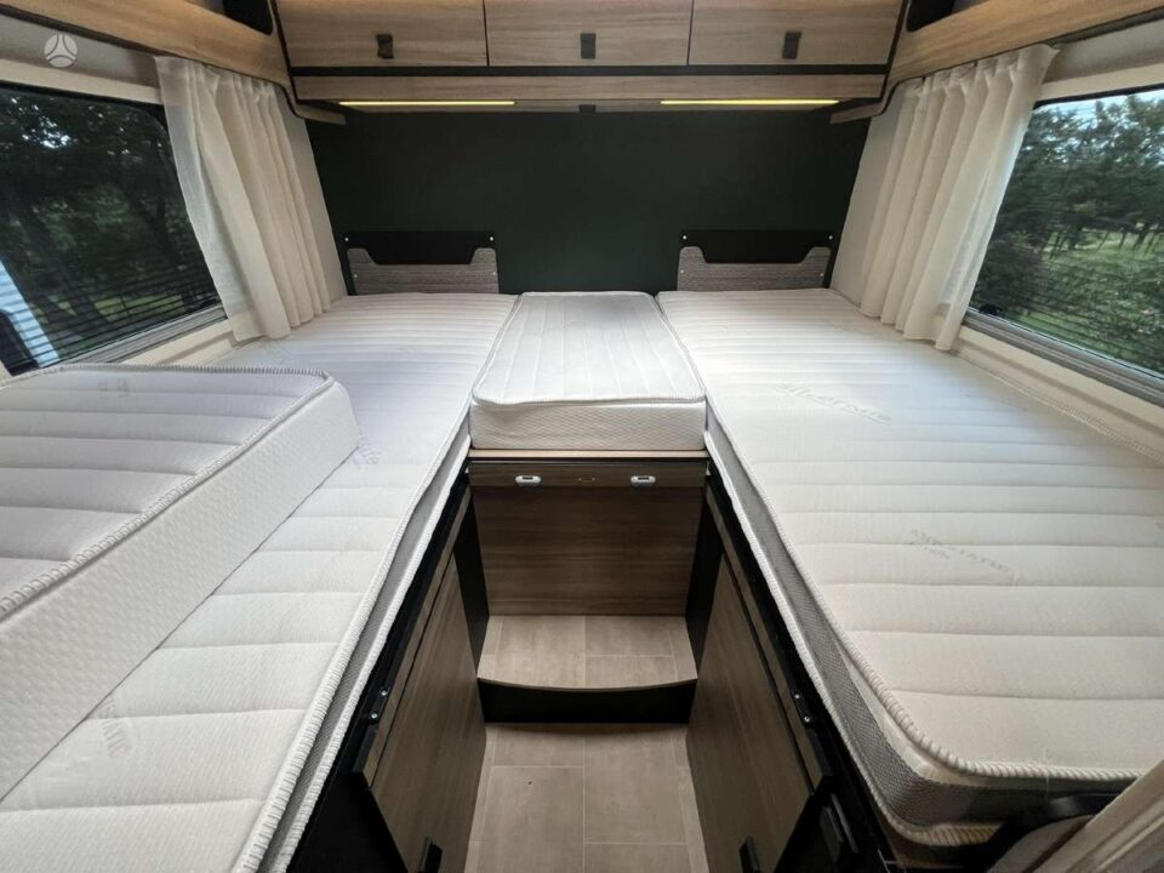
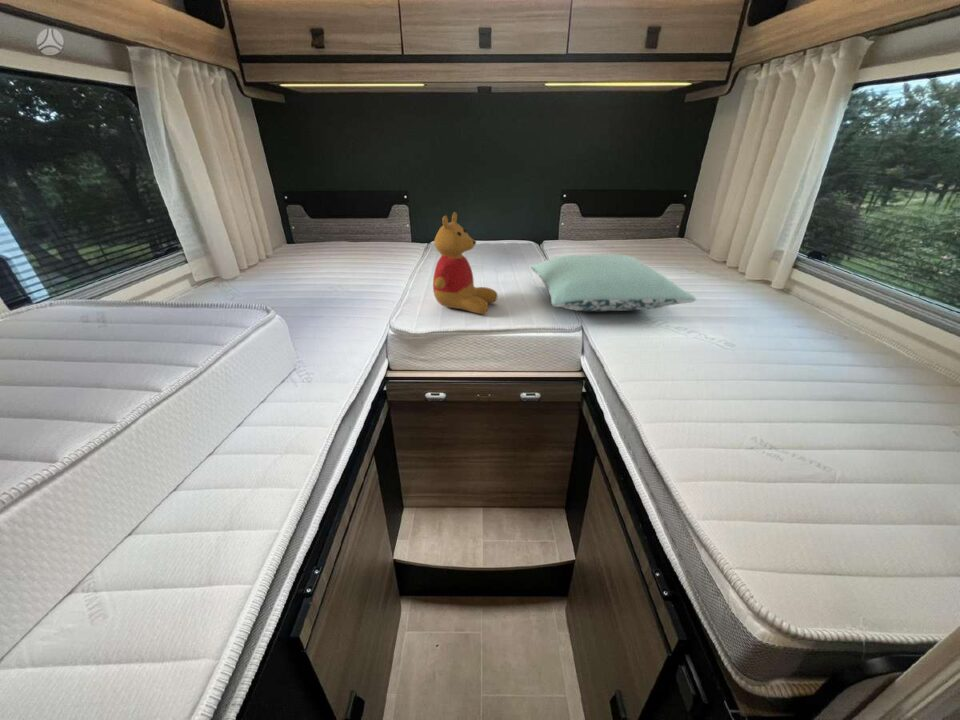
+ pillow [530,253,697,312]
+ stuffed bear [432,211,499,315]
